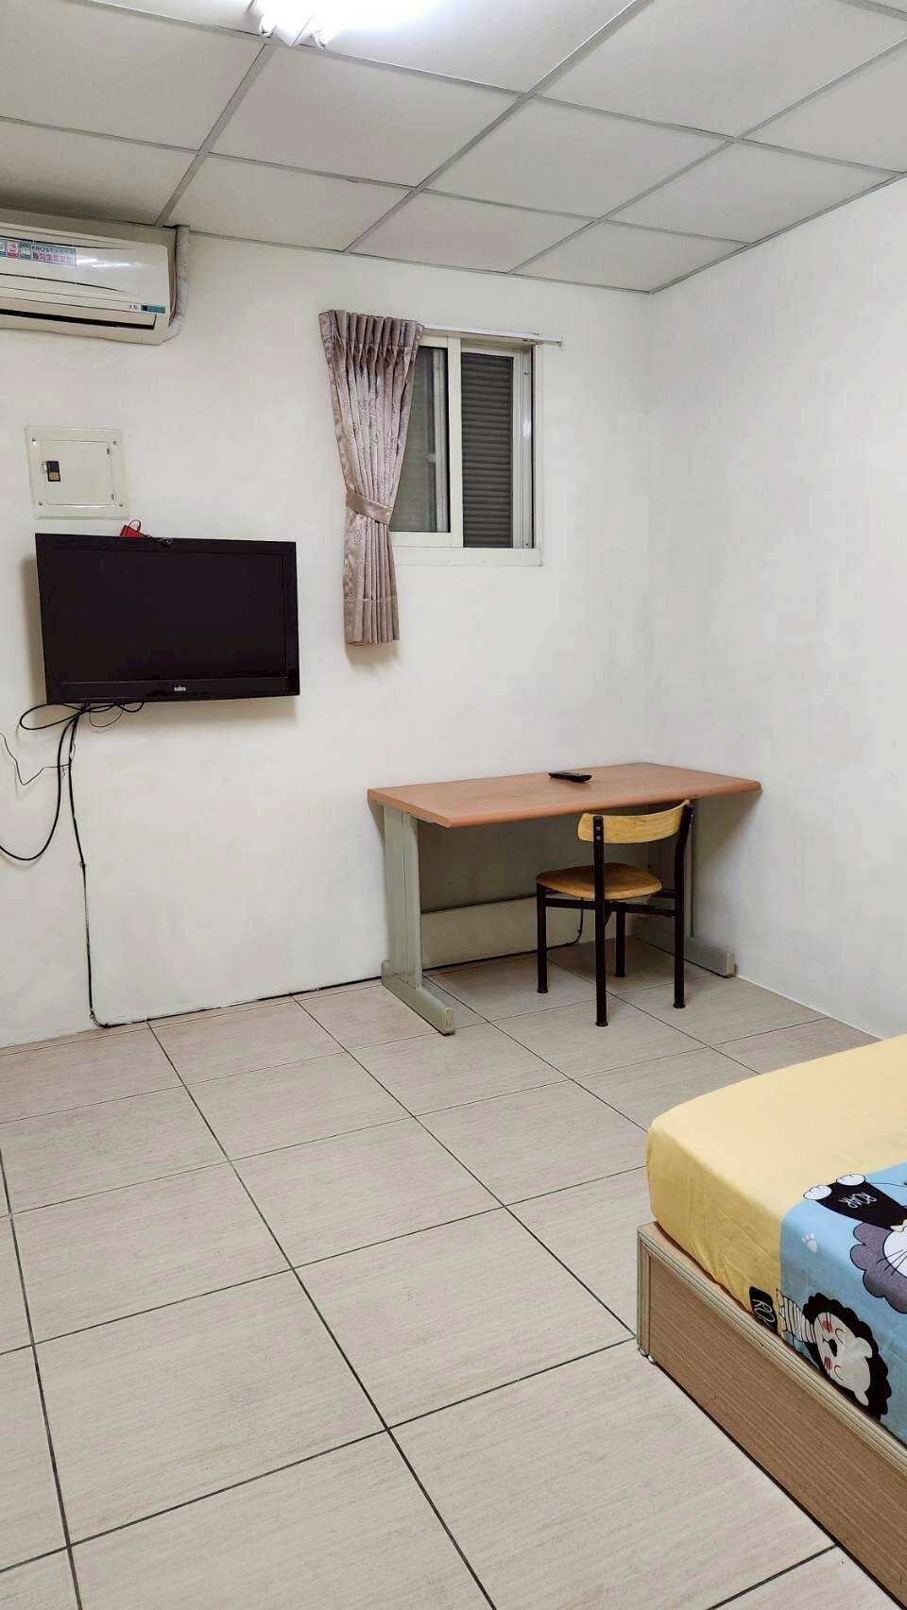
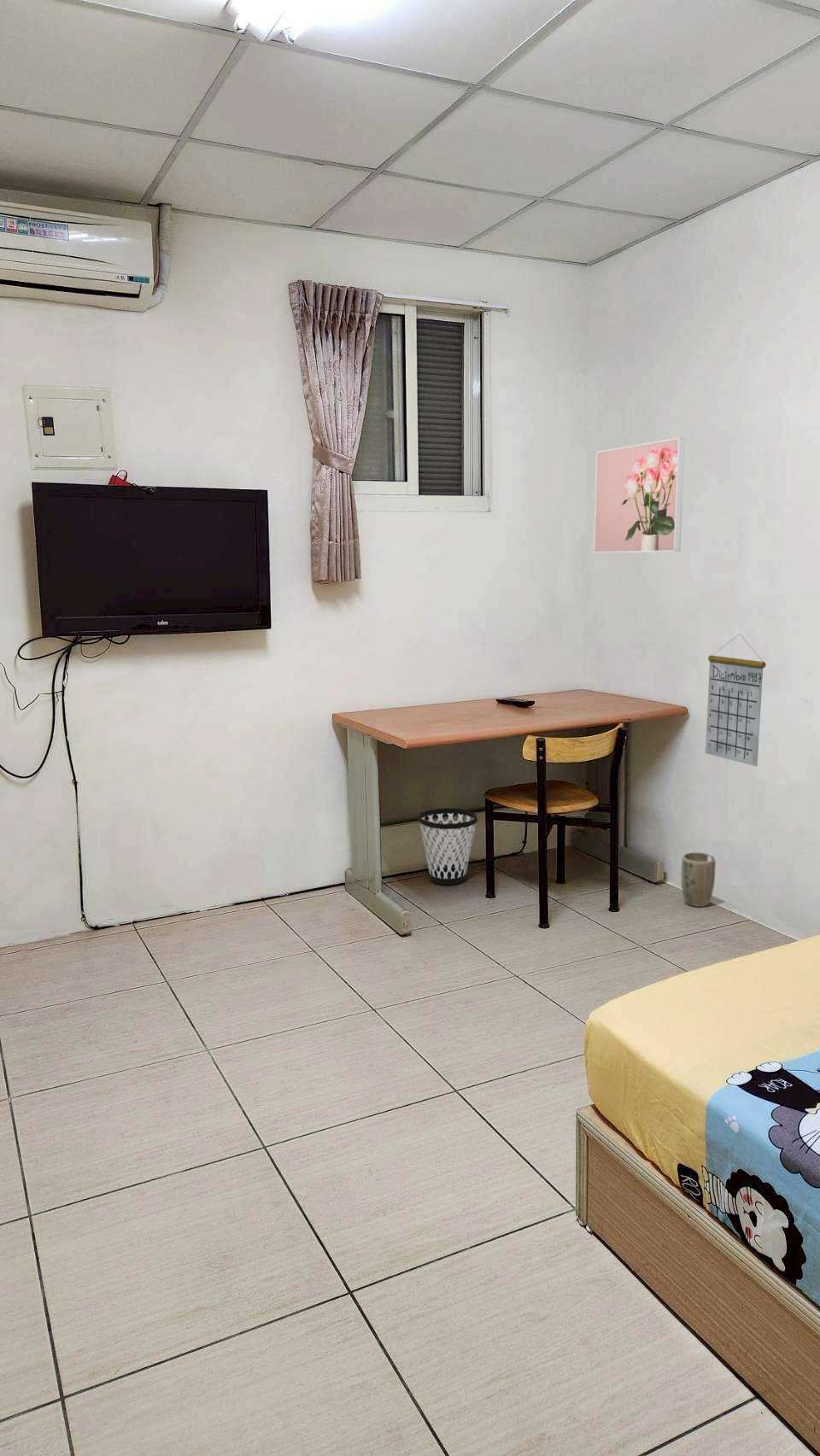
+ calendar [705,634,766,767]
+ plant pot [681,851,717,908]
+ wastebasket [417,807,478,886]
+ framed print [593,437,686,553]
